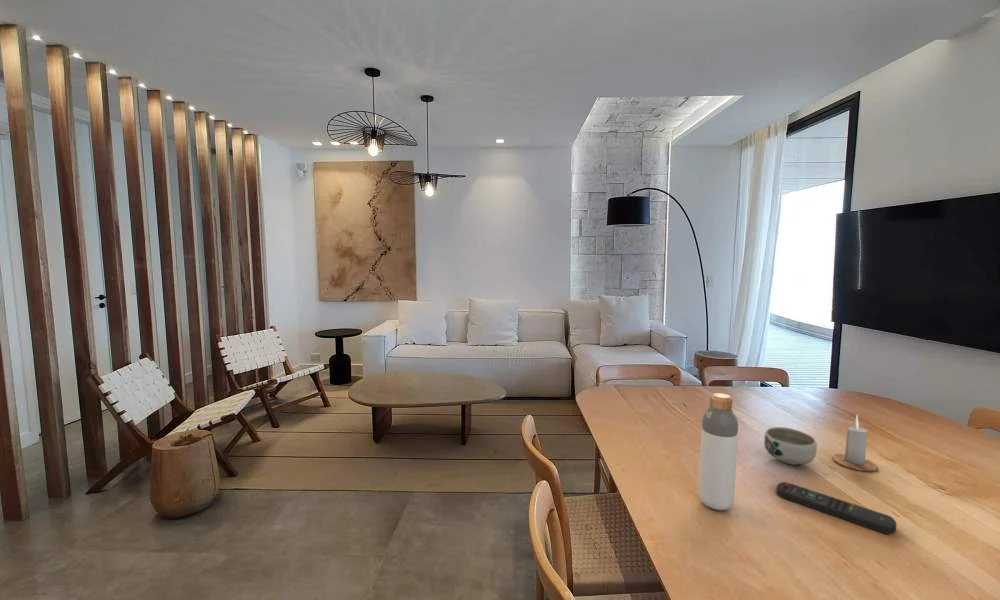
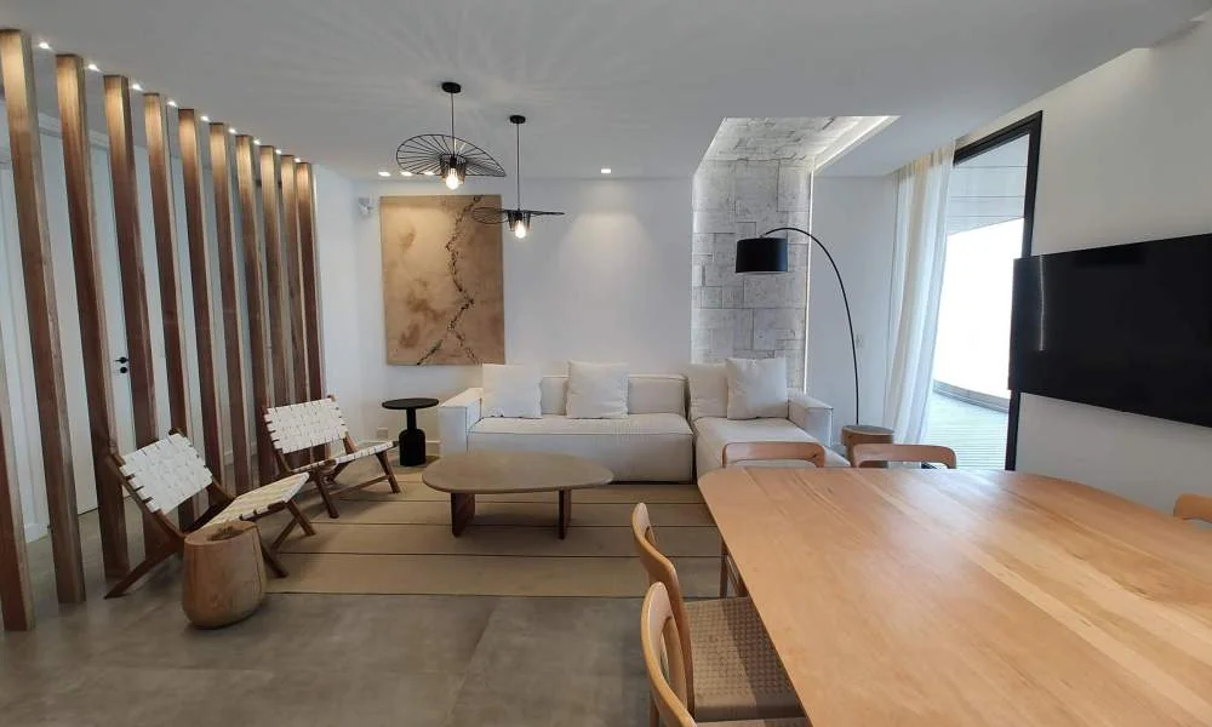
- candle [831,414,879,473]
- bowl [763,426,818,466]
- bottle [698,392,739,511]
- remote control [775,481,898,535]
